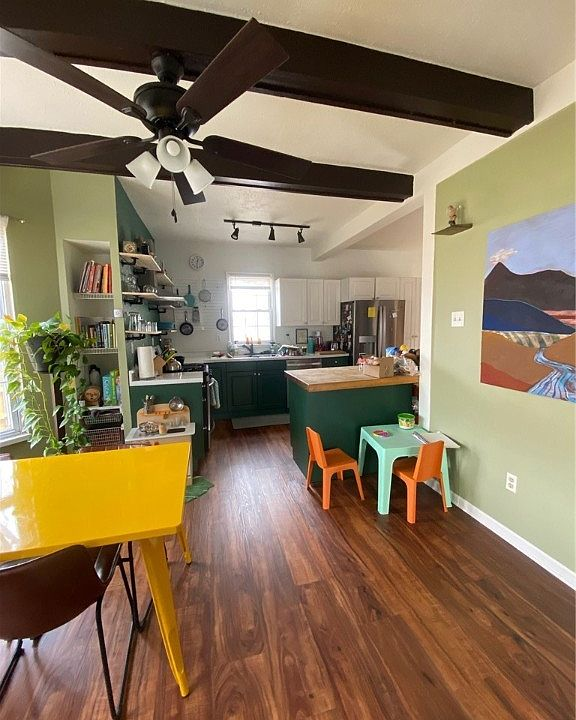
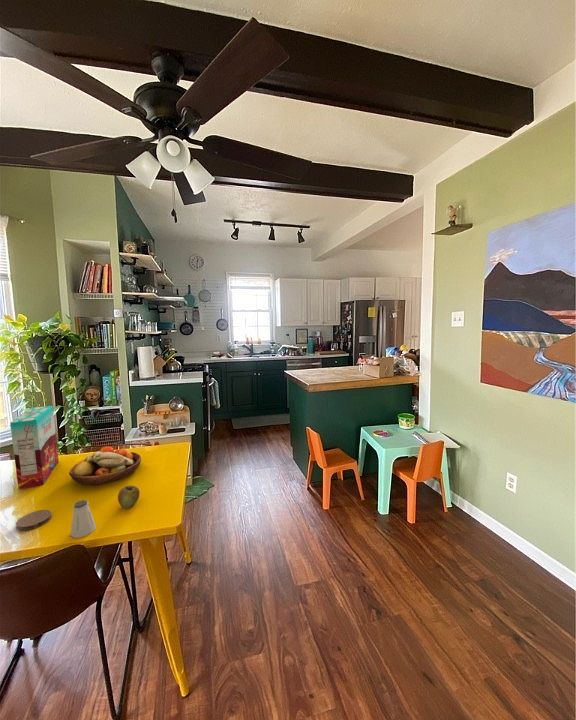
+ saltshaker [69,499,97,539]
+ cereal box [9,405,60,490]
+ coaster [15,509,53,532]
+ fruit bowl [68,445,142,486]
+ apple [117,485,141,509]
